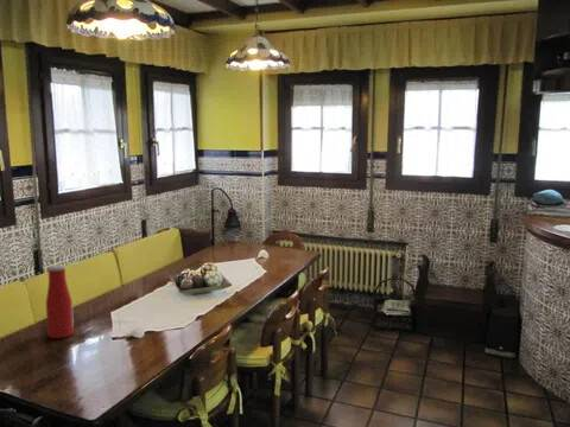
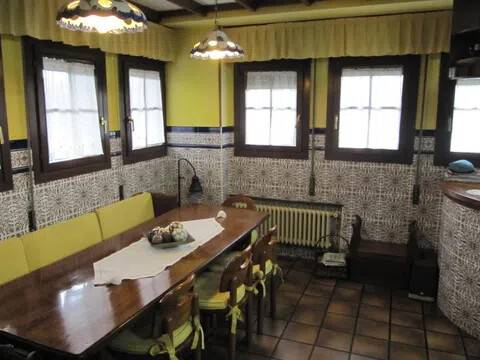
- bottle [45,263,75,339]
